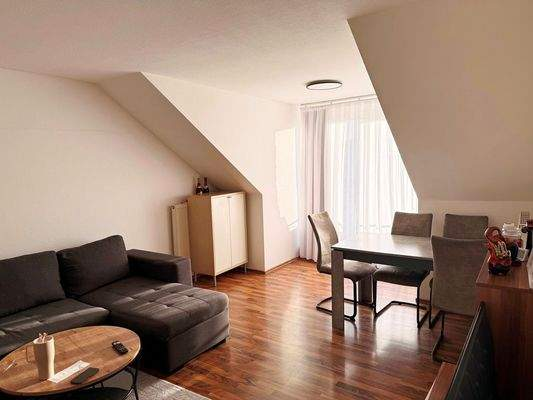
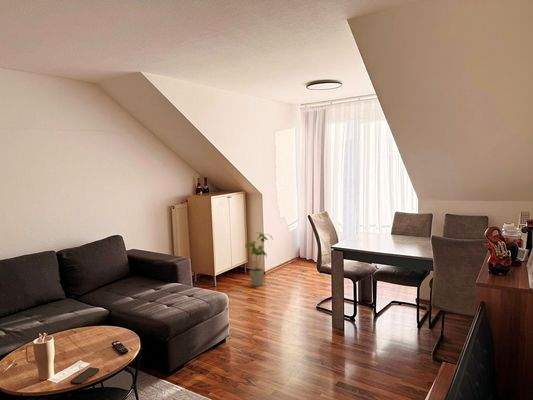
+ house plant [244,231,274,287]
